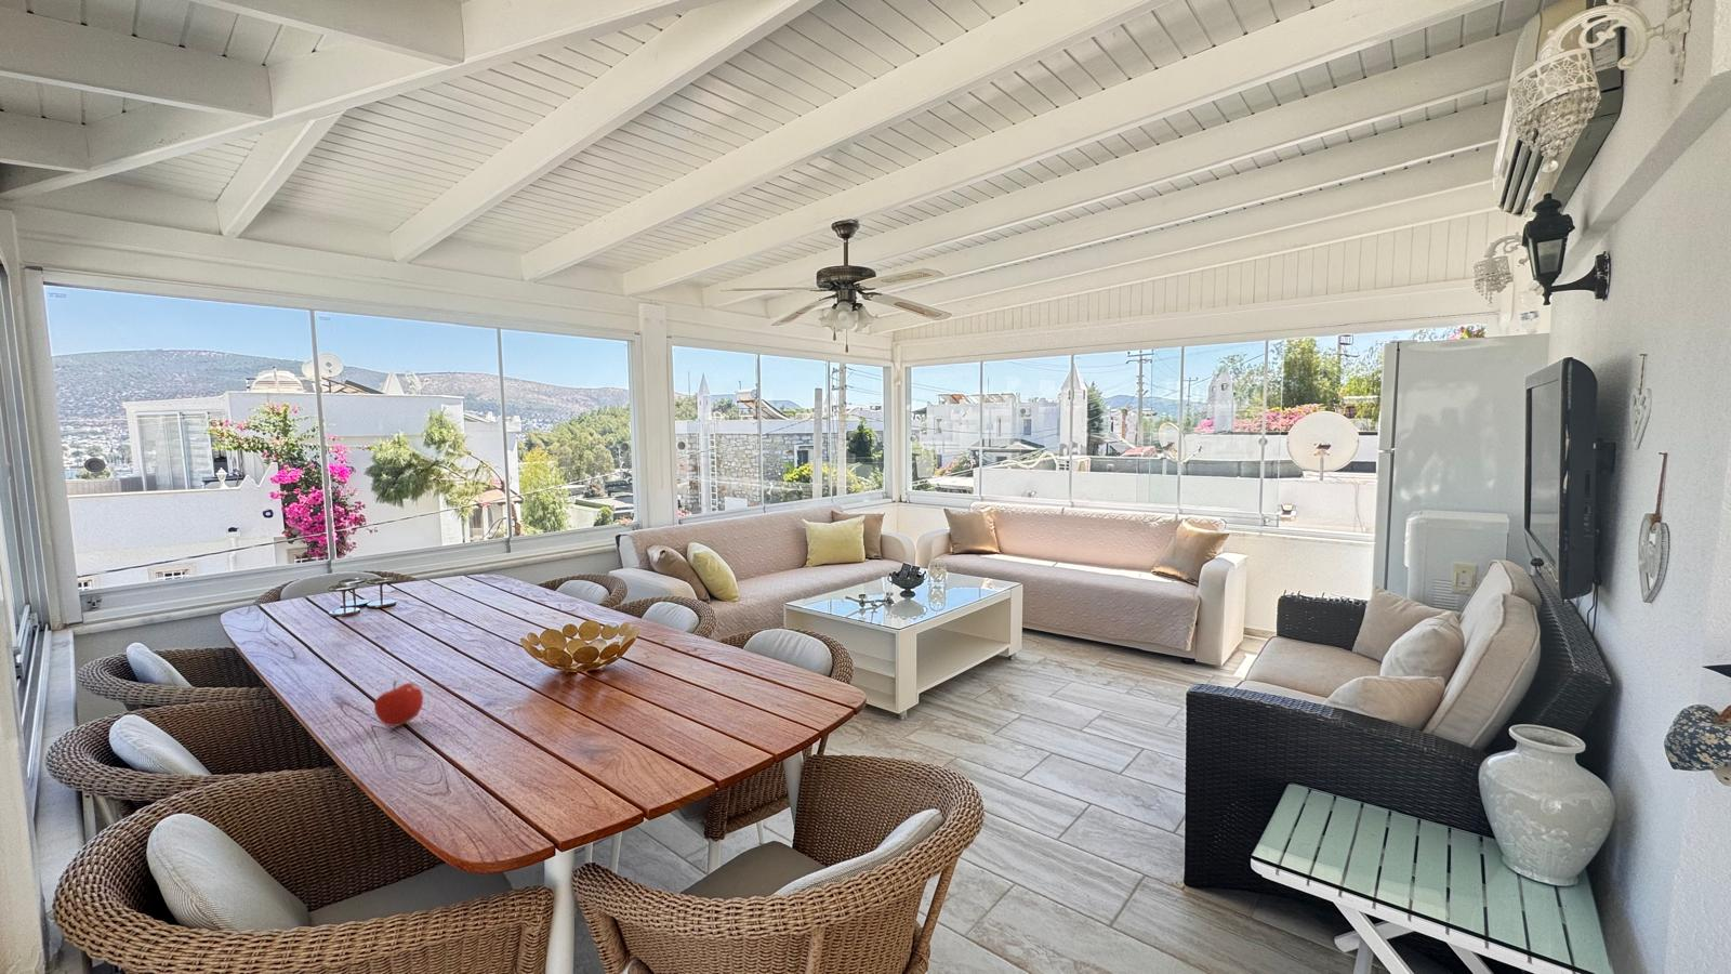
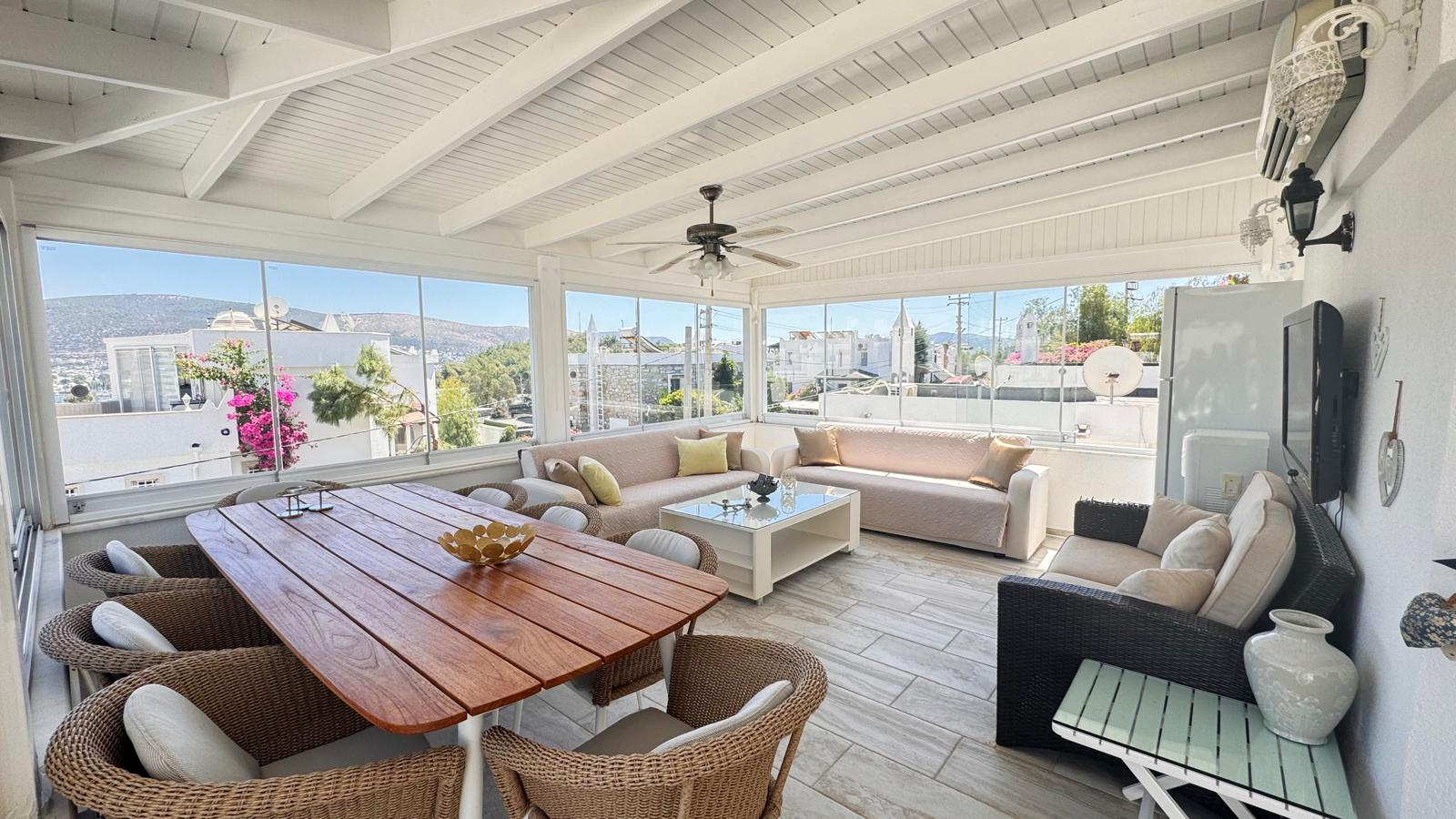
- fruit [373,679,424,728]
